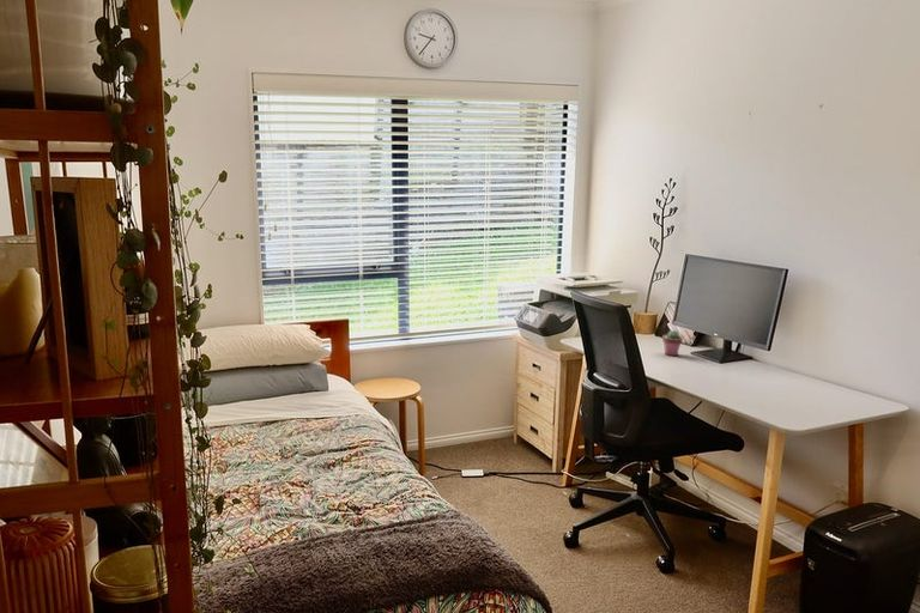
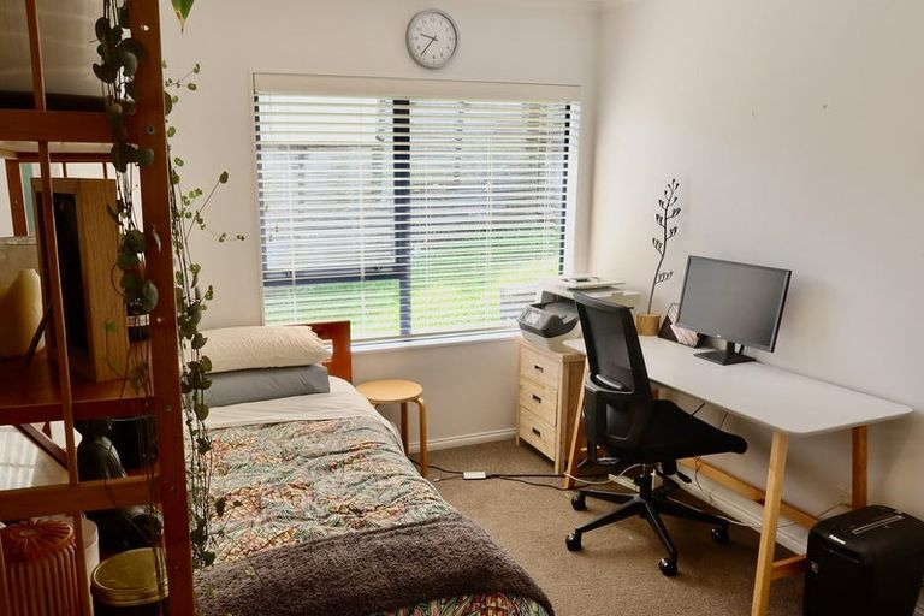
- potted succulent [661,328,684,357]
